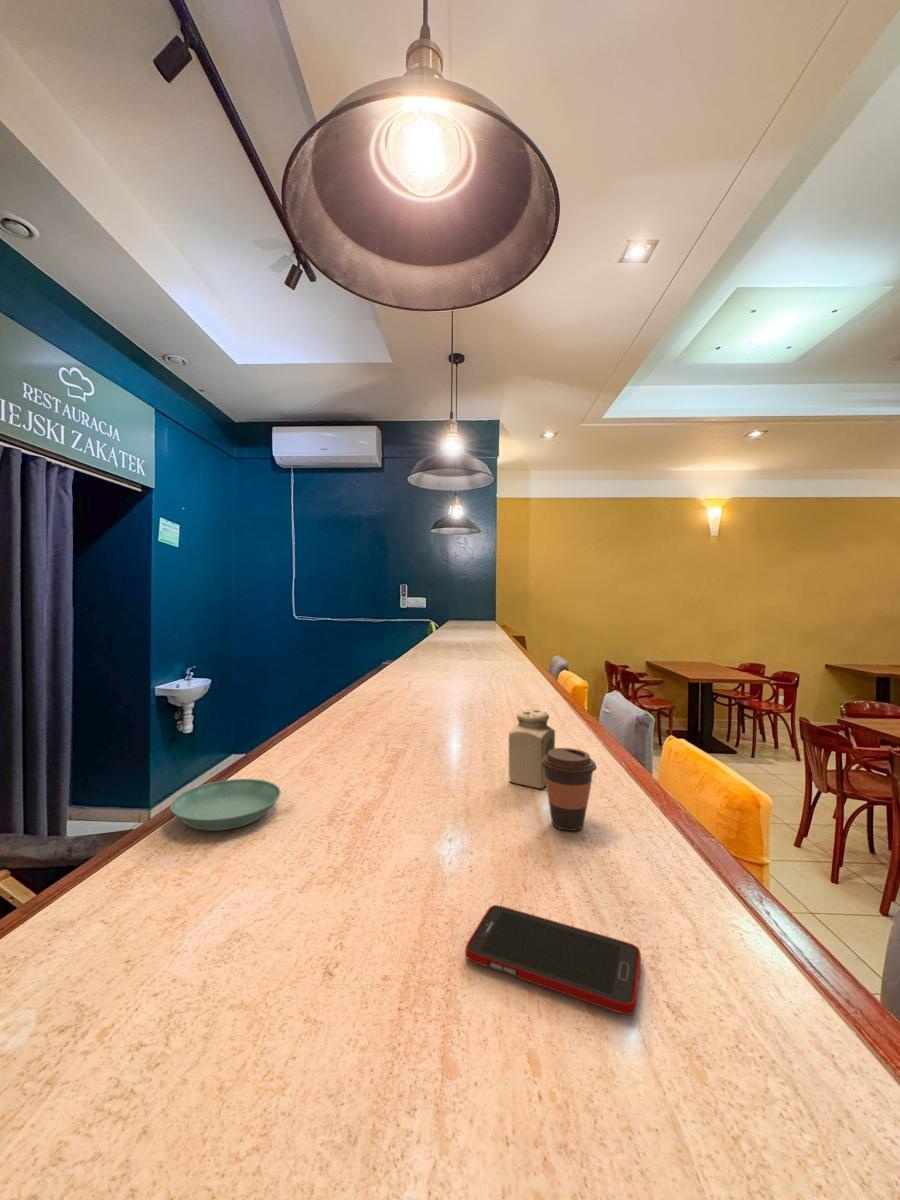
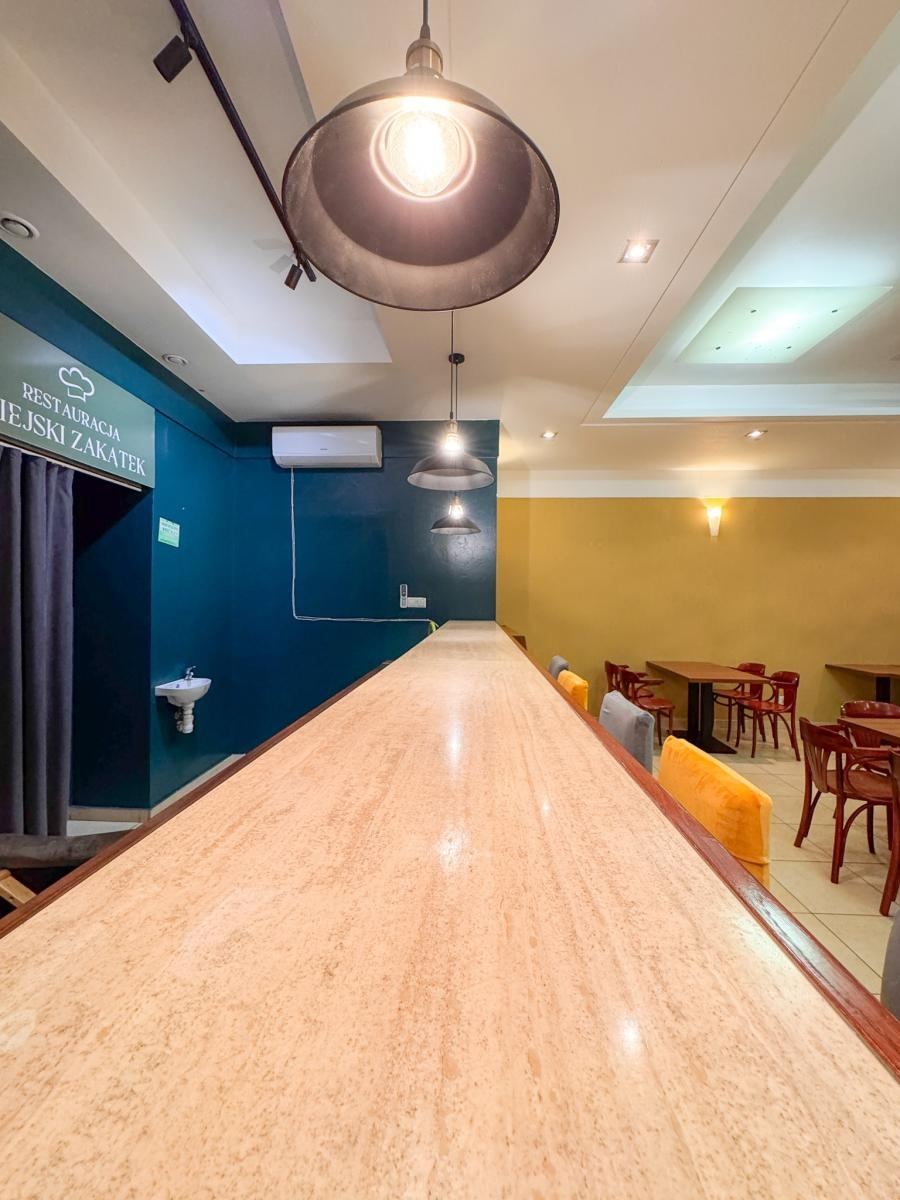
- cell phone [464,904,642,1016]
- saucer [169,778,282,832]
- coffee cup [541,747,598,832]
- salt shaker [508,708,556,789]
